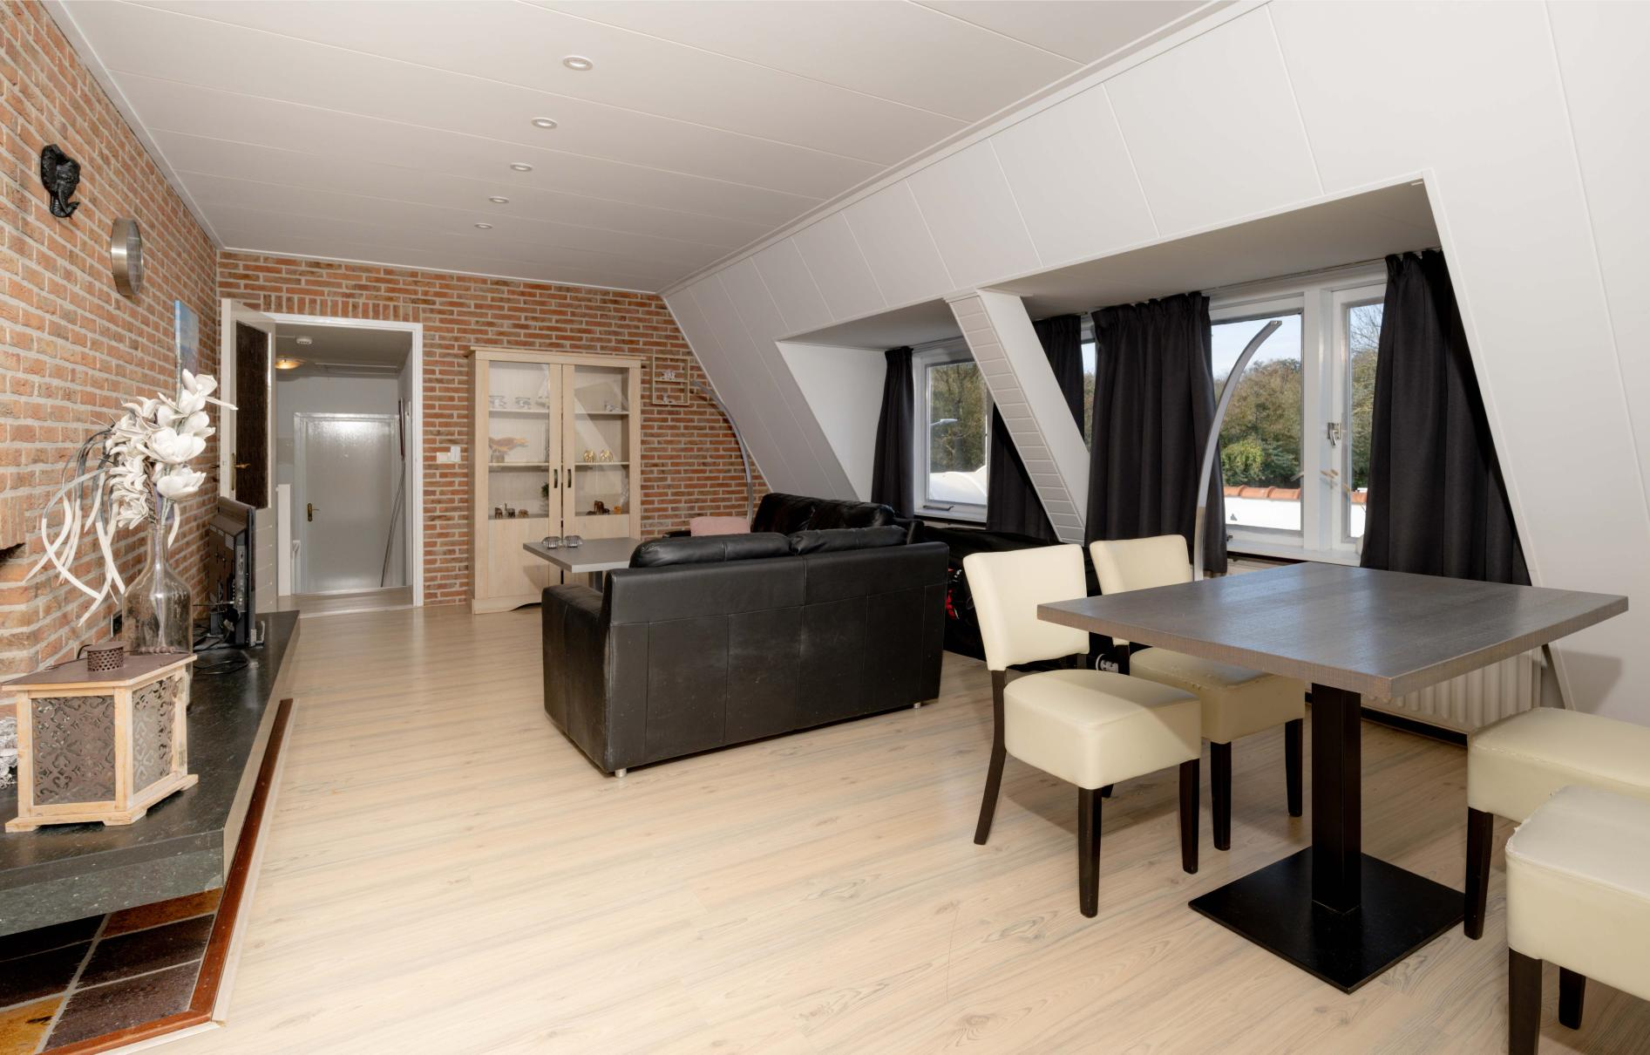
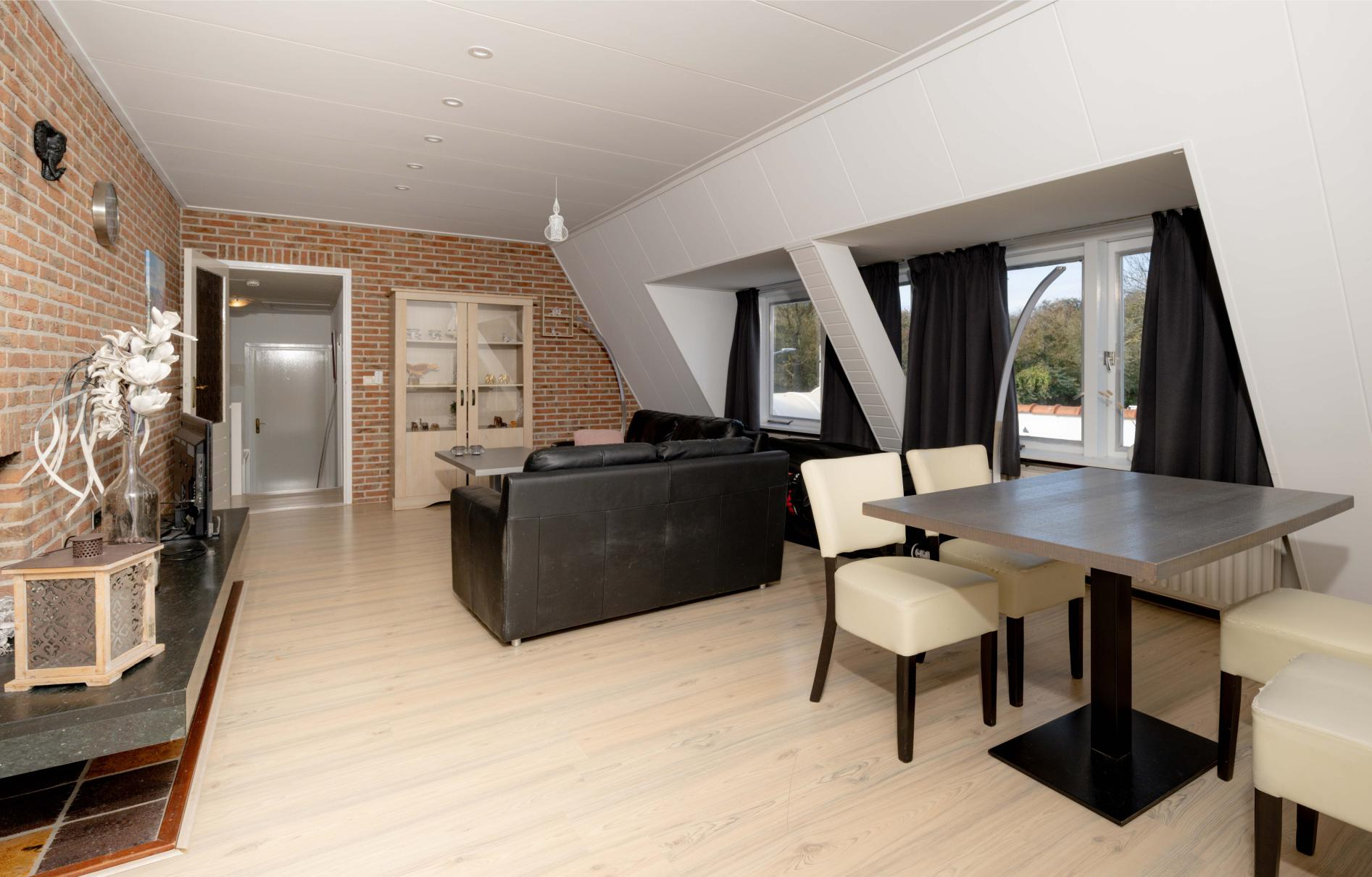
+ pendant lamp [544,177,569,242]
